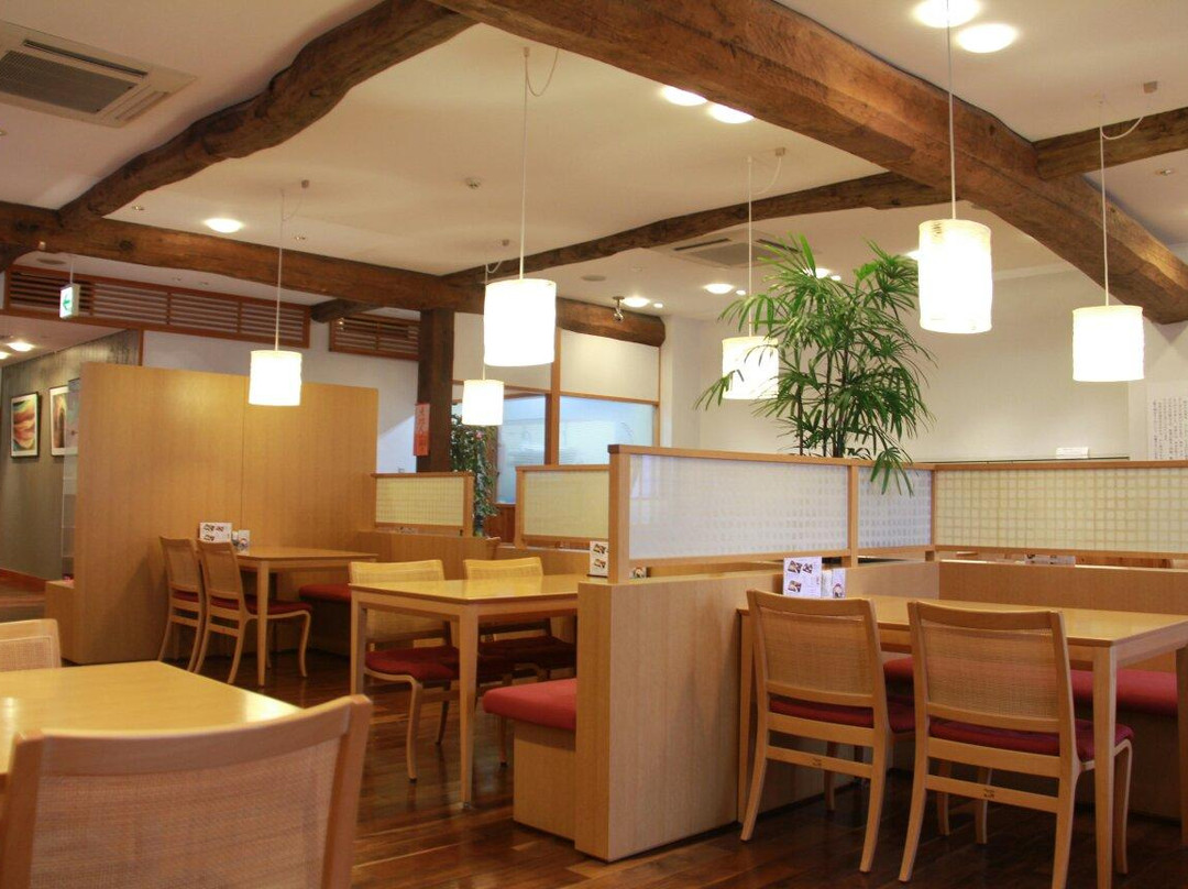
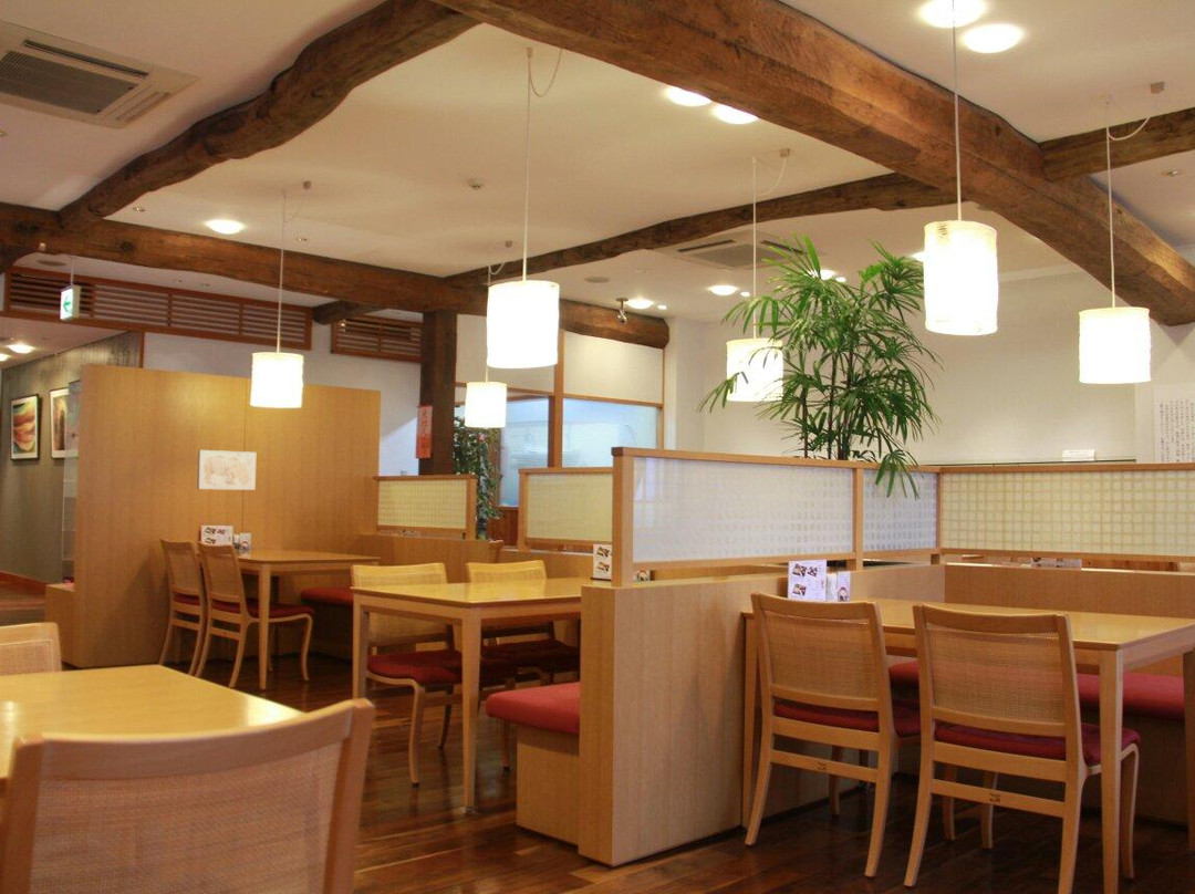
+ wall art [196,449,257,491]
